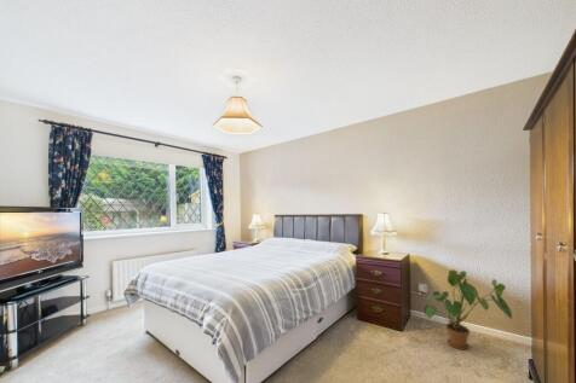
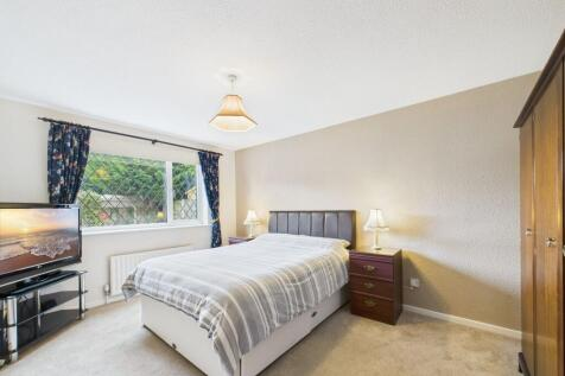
- house plant [422,269,514,350]
